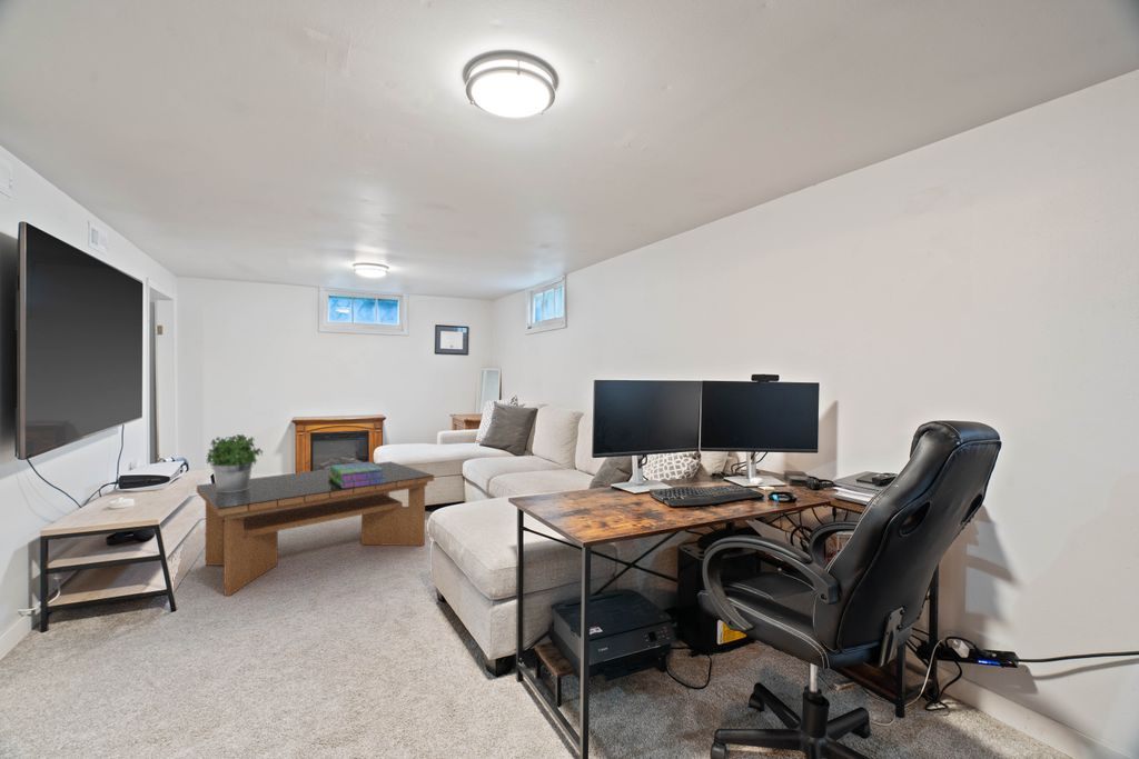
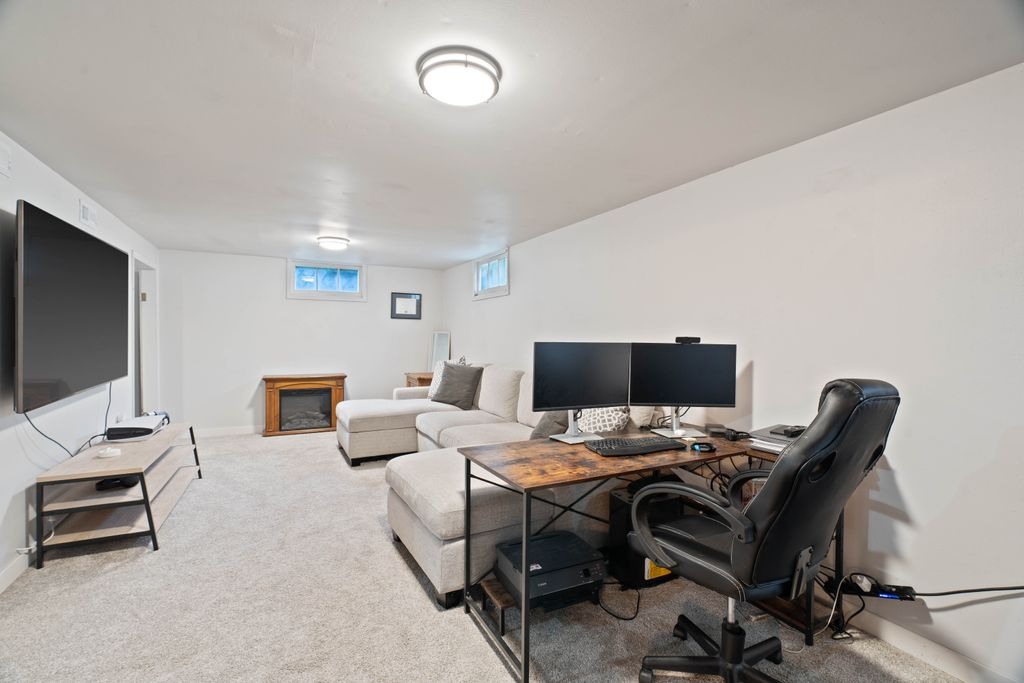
- coffee table [196,460,435,597]
- potted plant [205,433,265,492]
- stack of books [328,461,386,488]
